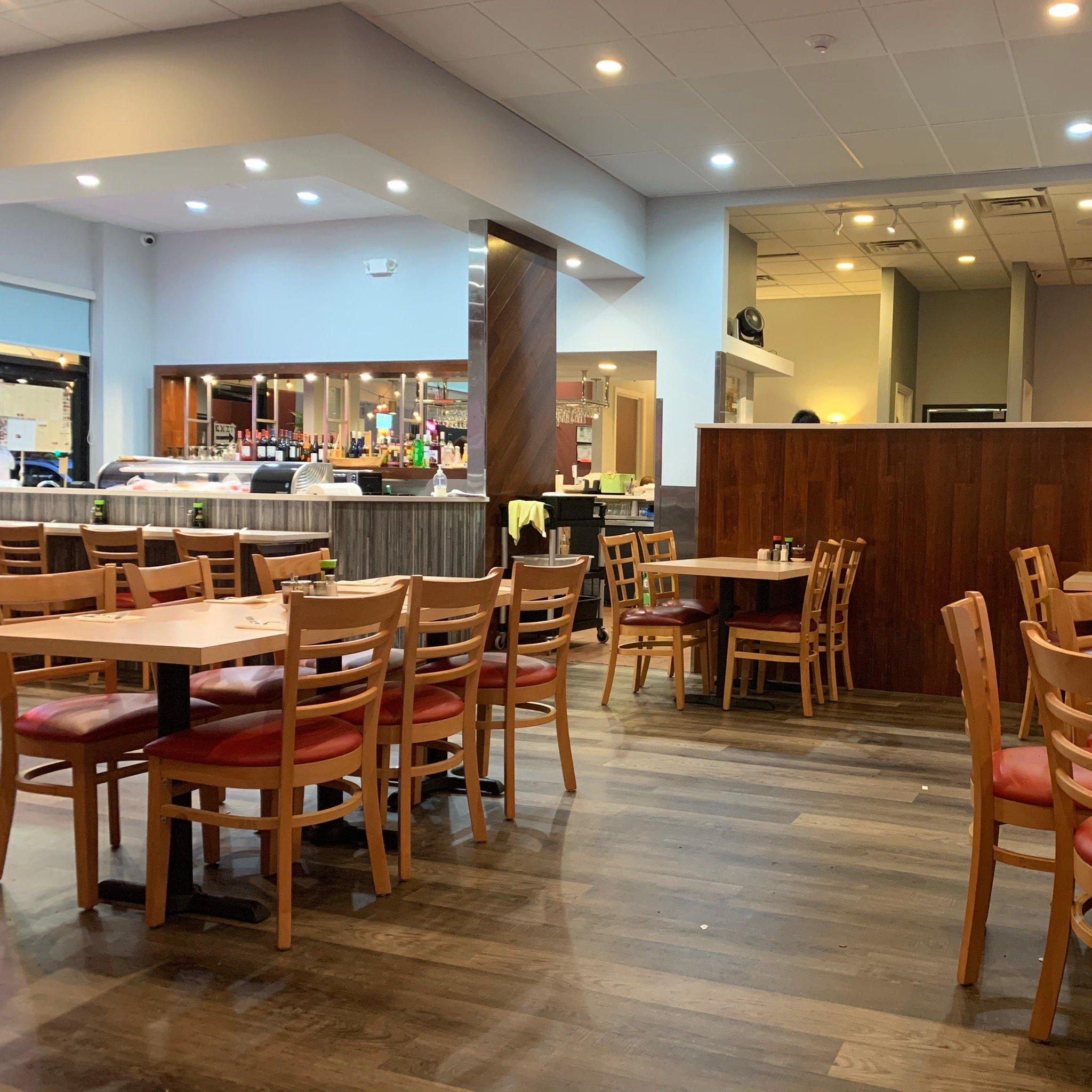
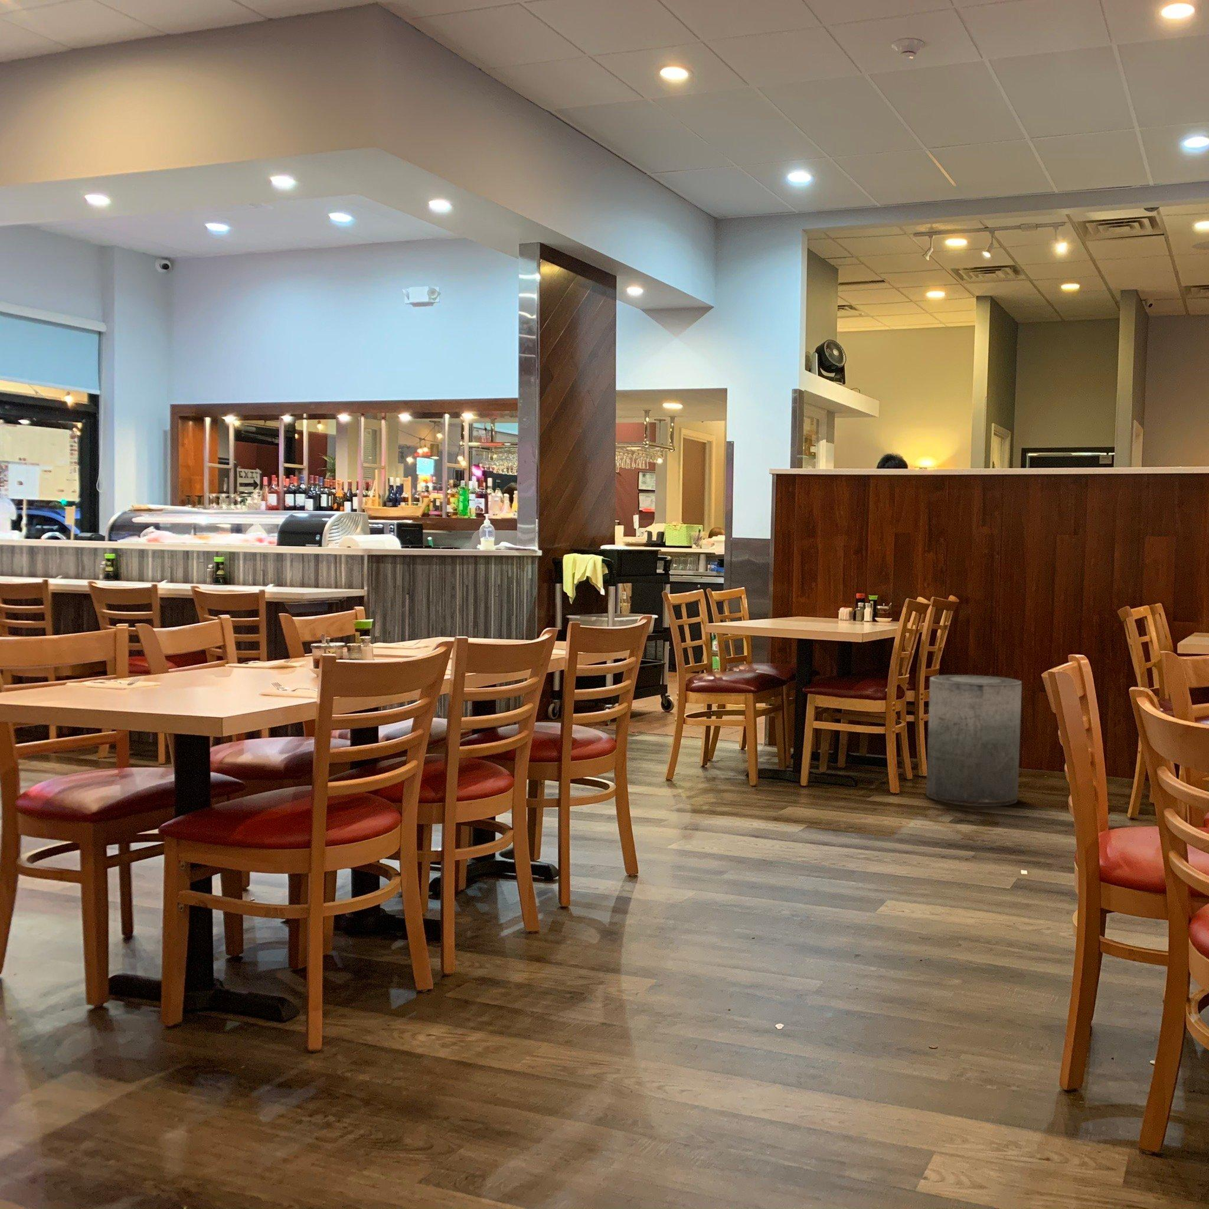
+ trash can [926,674,1023,807]
